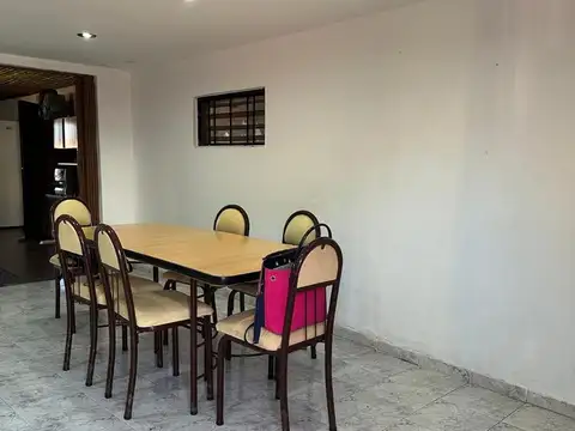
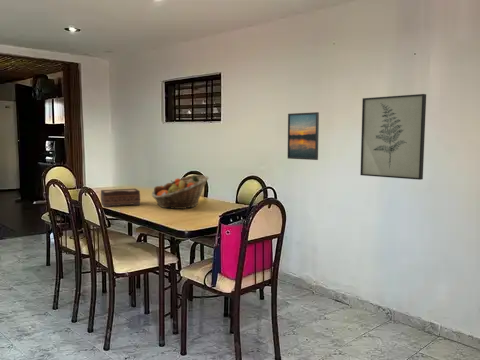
+ wall art [359,93,427,181]
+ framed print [287,111,320,161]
+ tissue box [100,188,141,208]
+ fruit basket [151,174,210,210]
